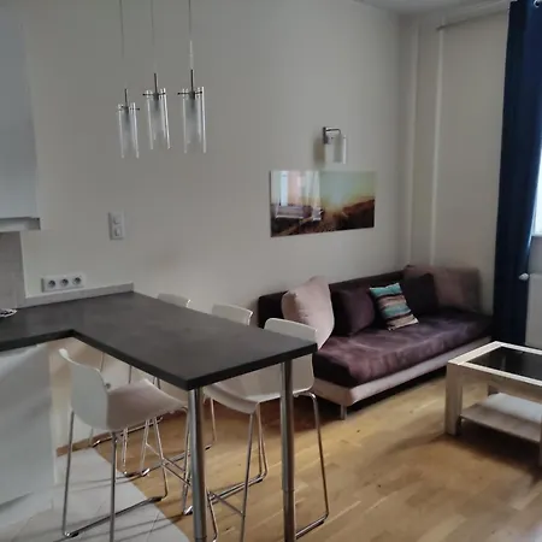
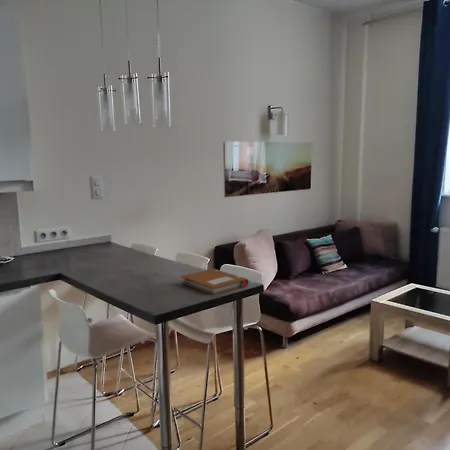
+ notebook [180,268,249,296]
